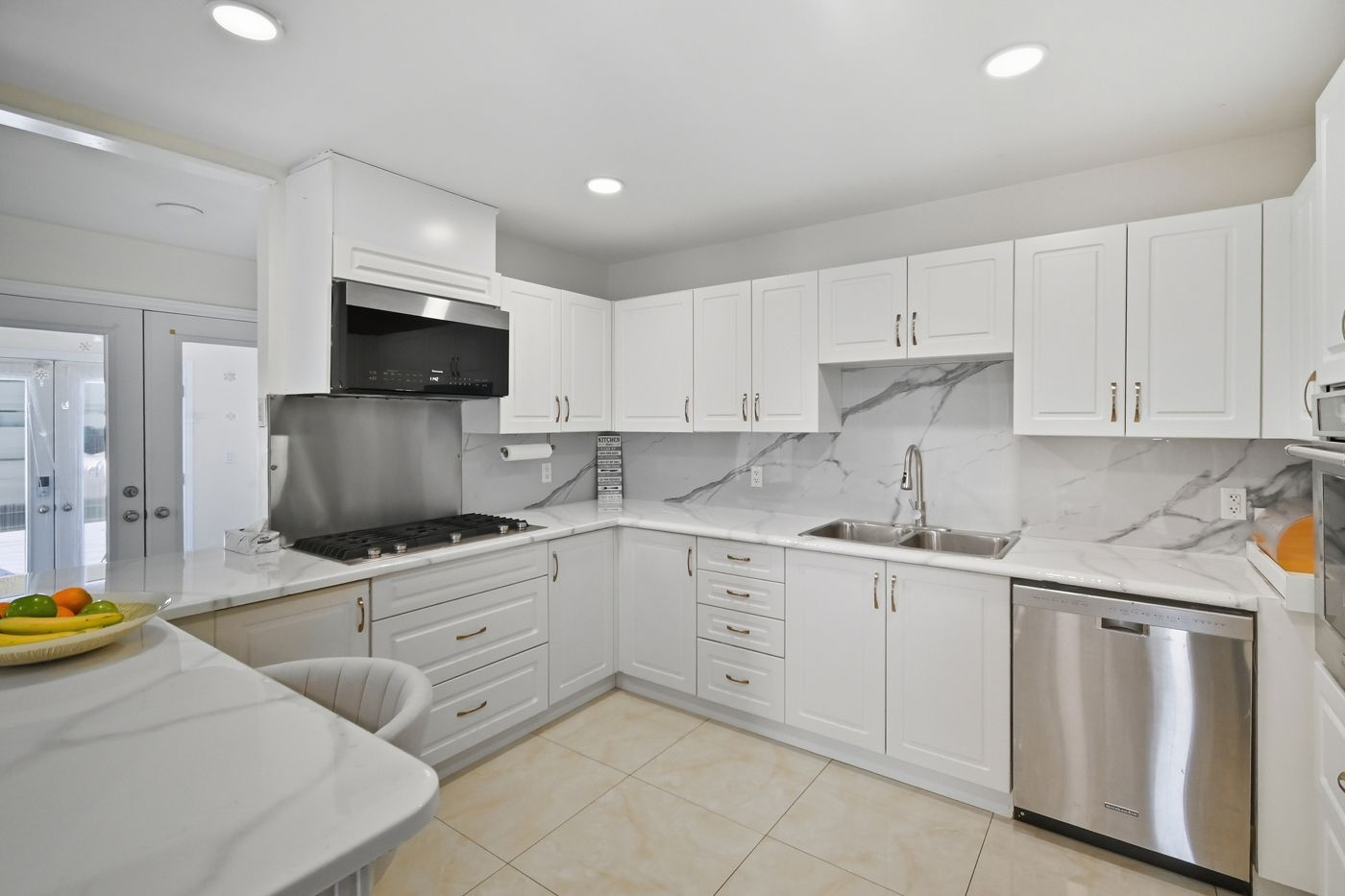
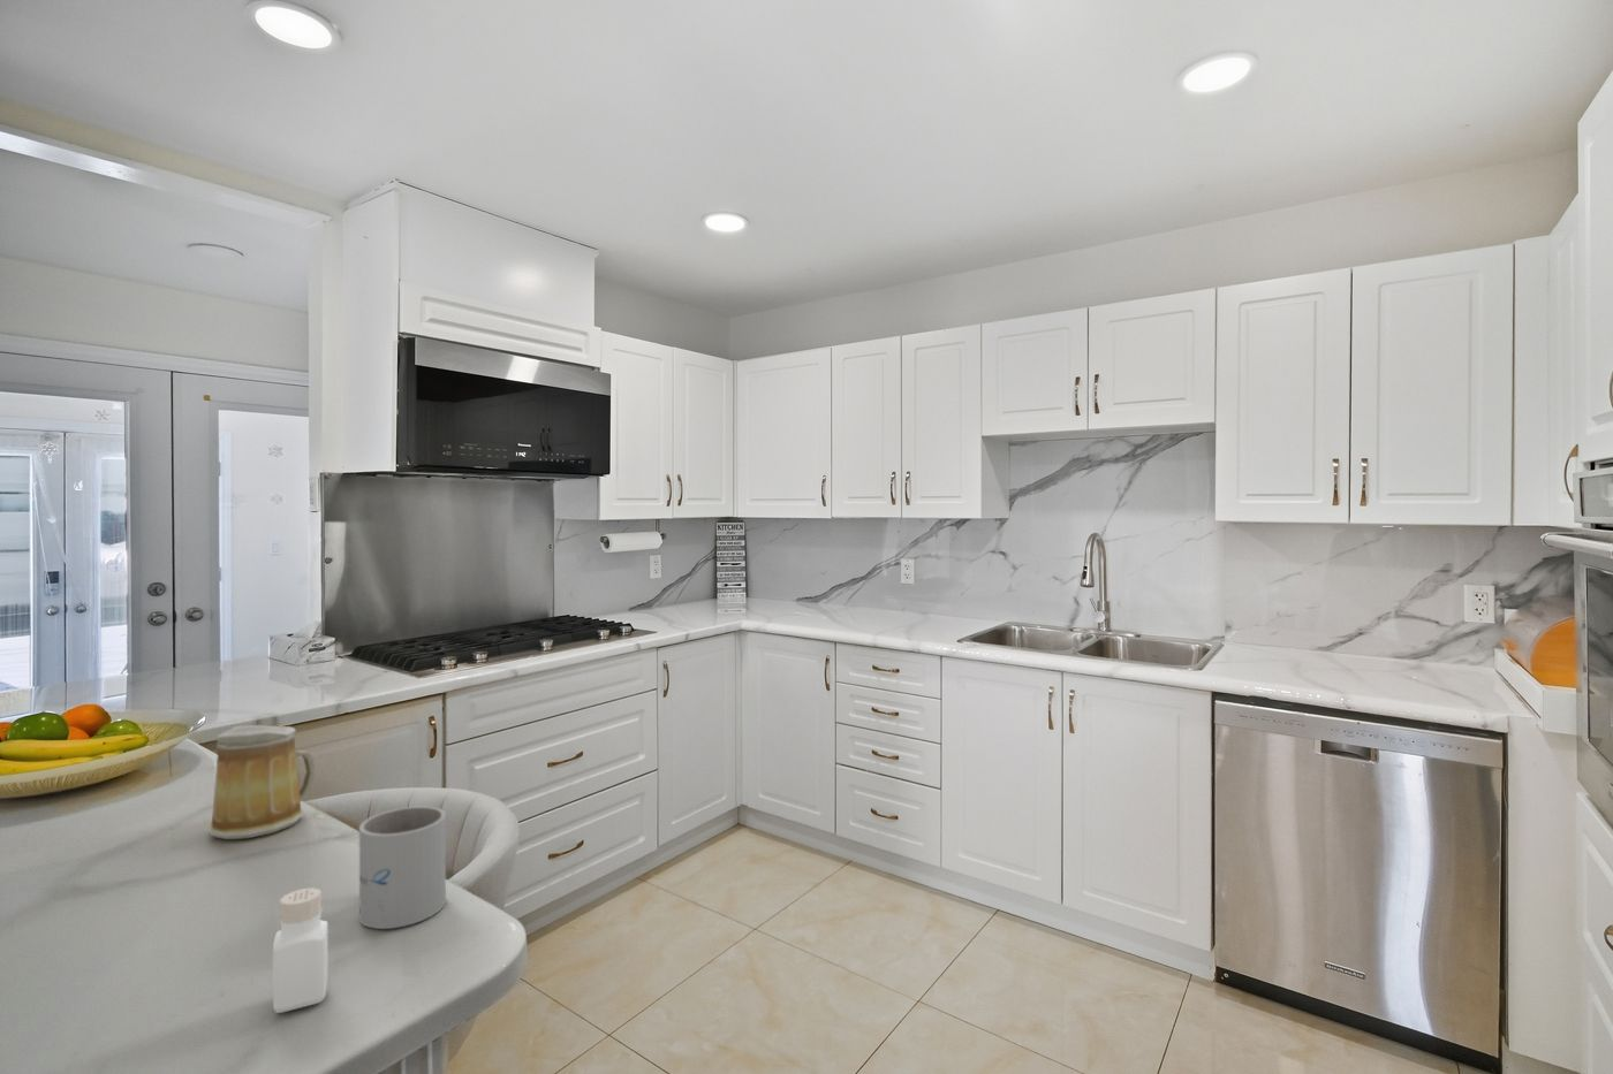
+ mug [207,724,317,840]
+ mug [359,805,447,930]
+ pepper shaker [272,886,330,1014]
